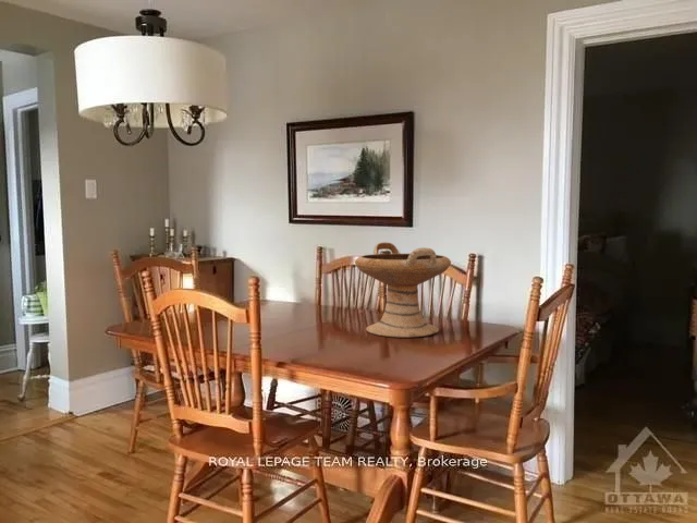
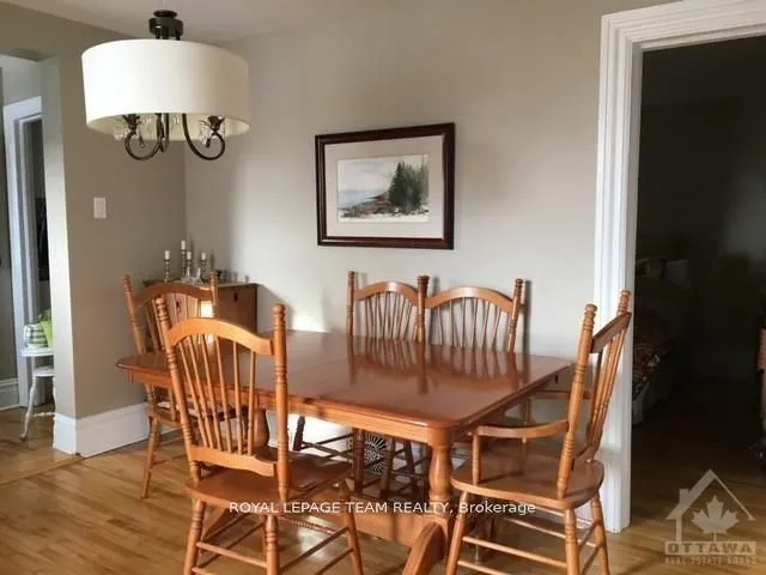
- decorative bowl [354,241,452,339]
